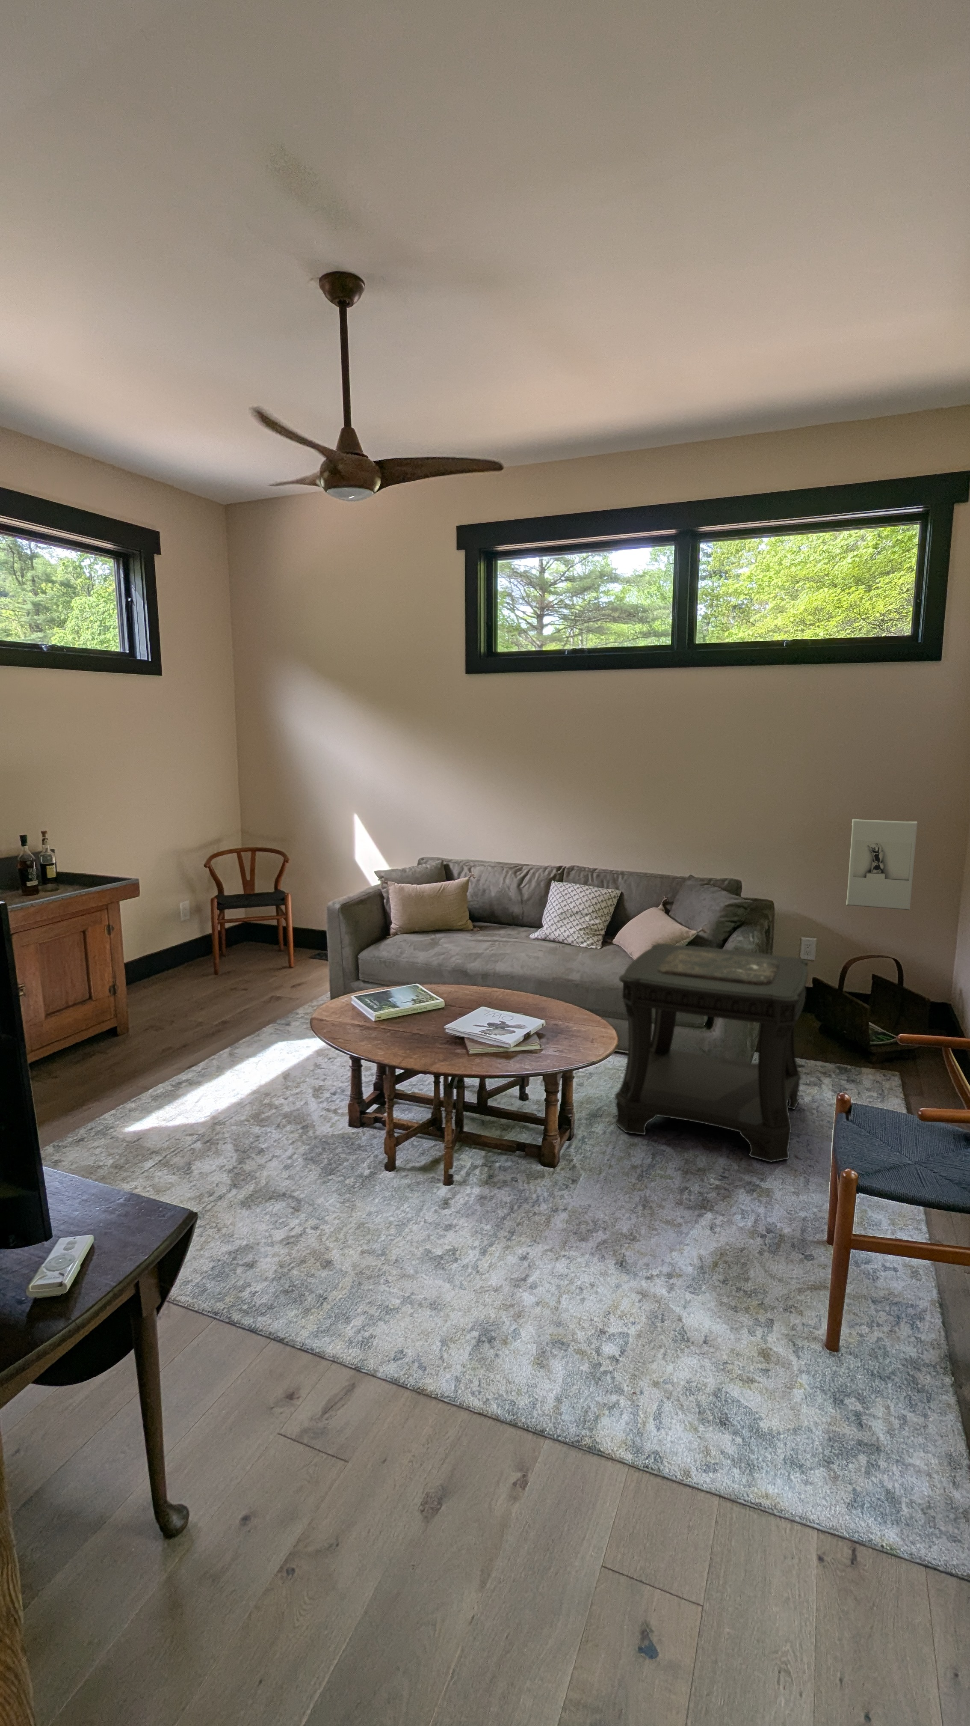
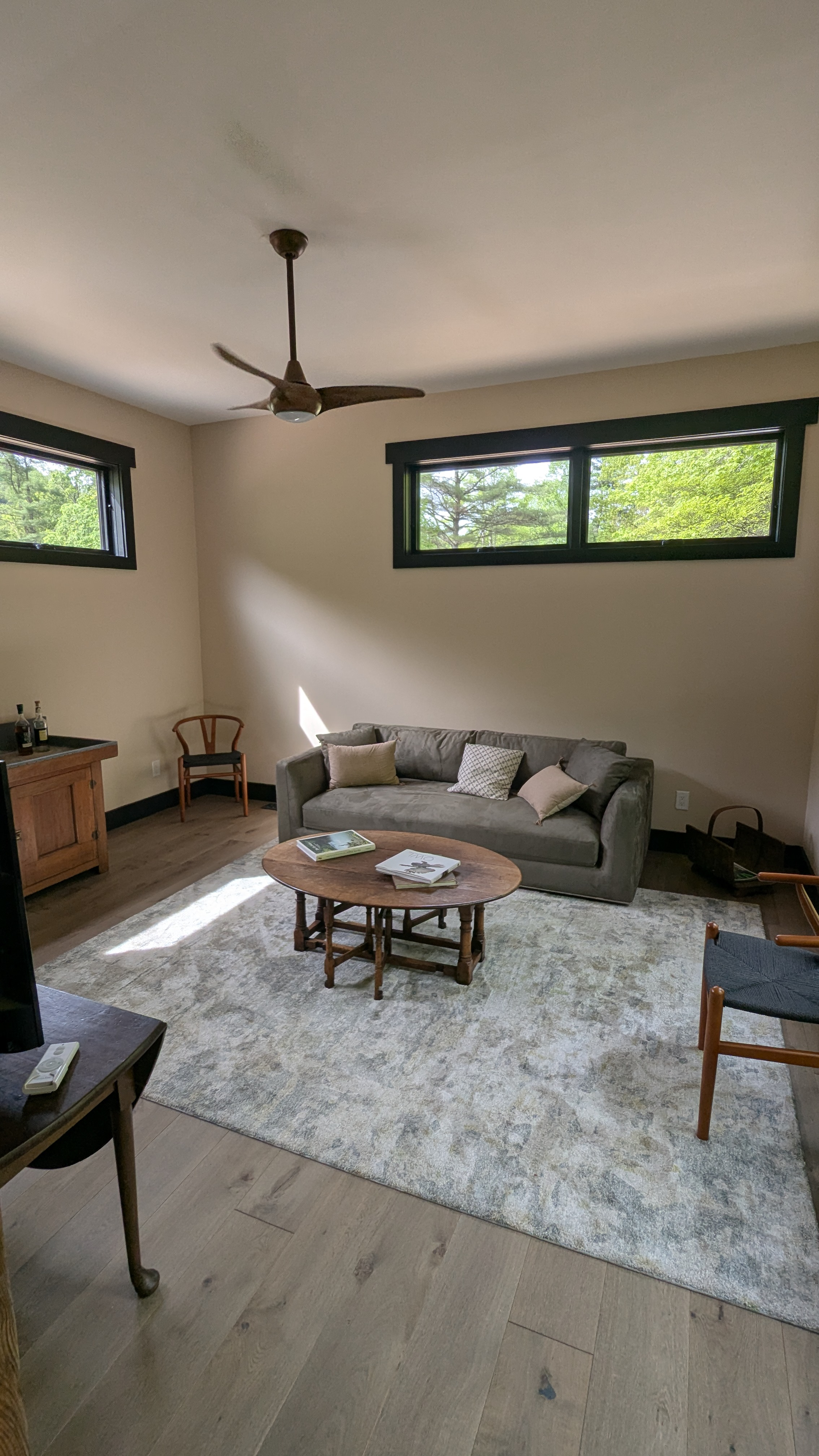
- side table [615,944,809,1163]
- wall sculpture [846,818,918,910]
